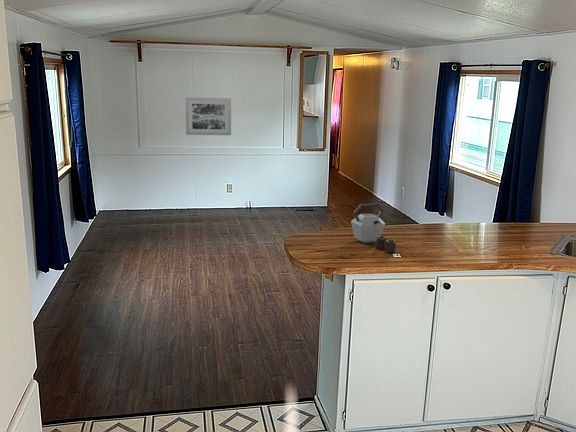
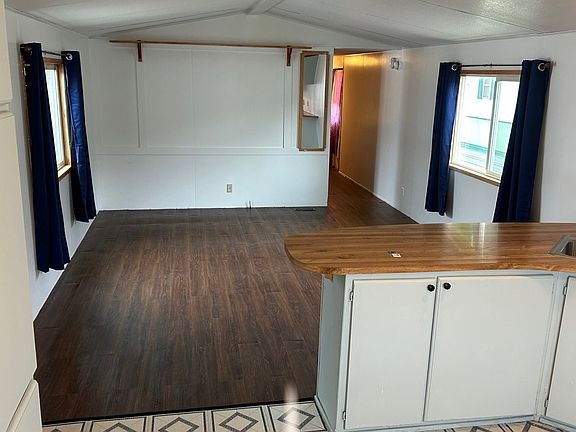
- wall art [185,96,232,136]
- kettle [350,202,397,254]
